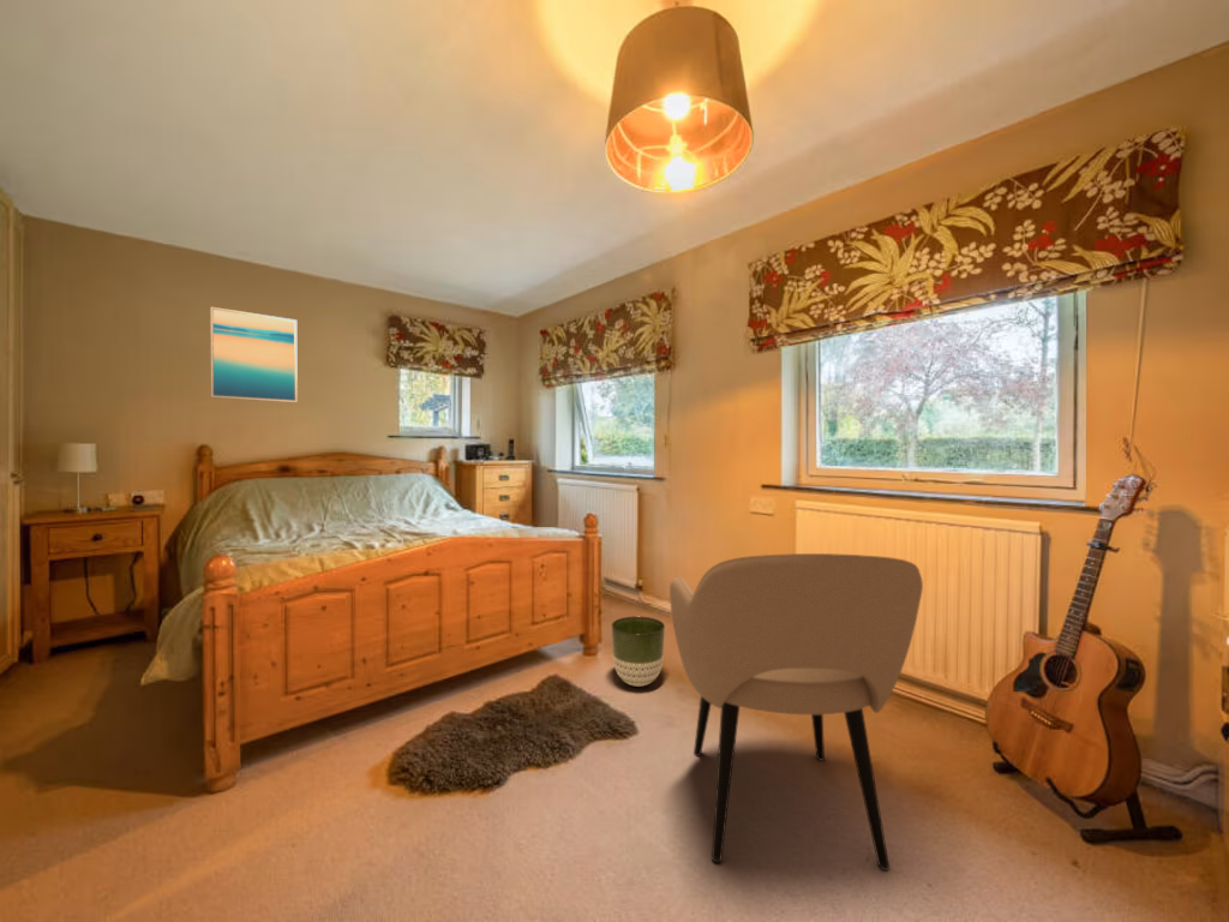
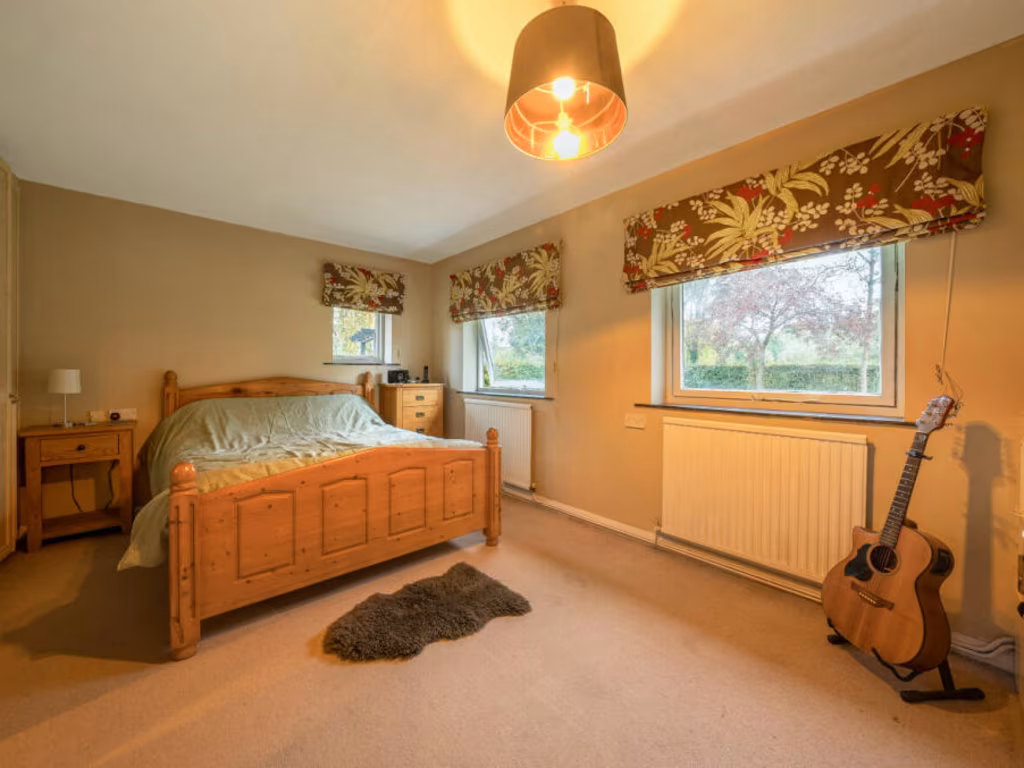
- planter [611,615,666,688]
- wall art [209,306,299,403]
- armchair [669,552,924,872]
